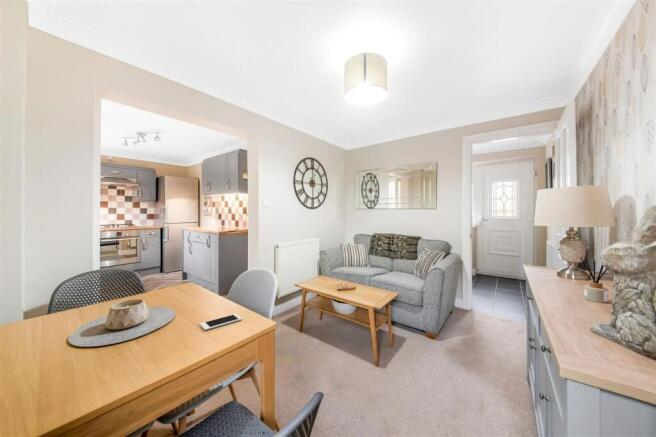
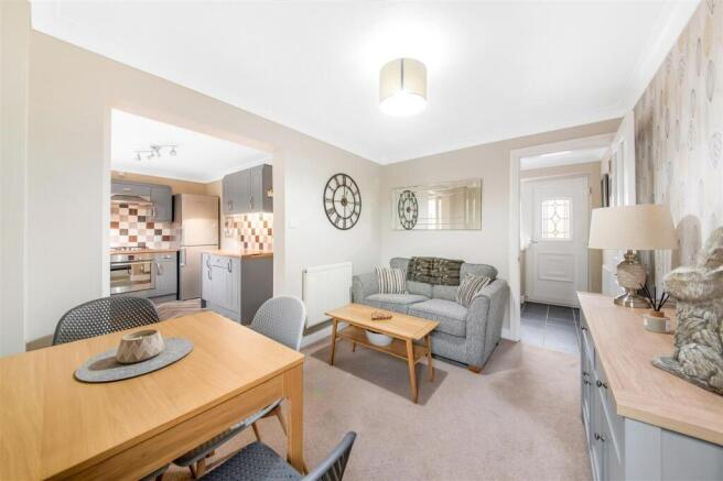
- cell phone [199,313,243,331]
